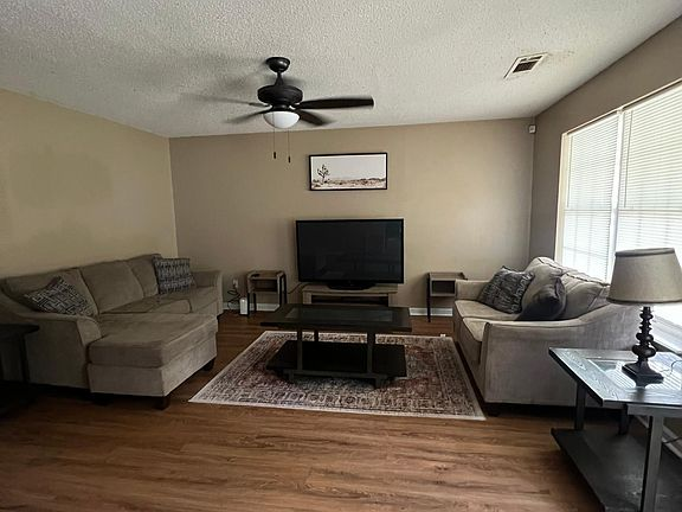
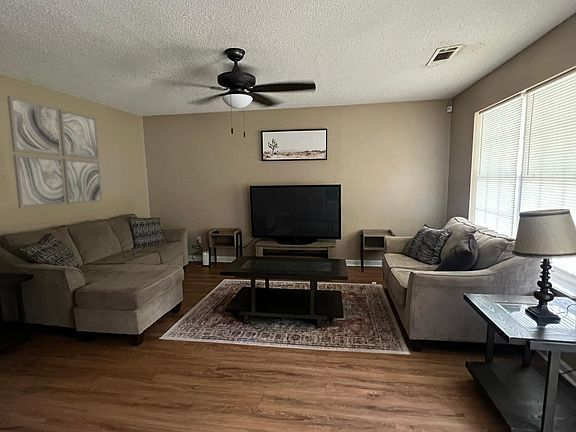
+ wall art [6,95,103,209]
